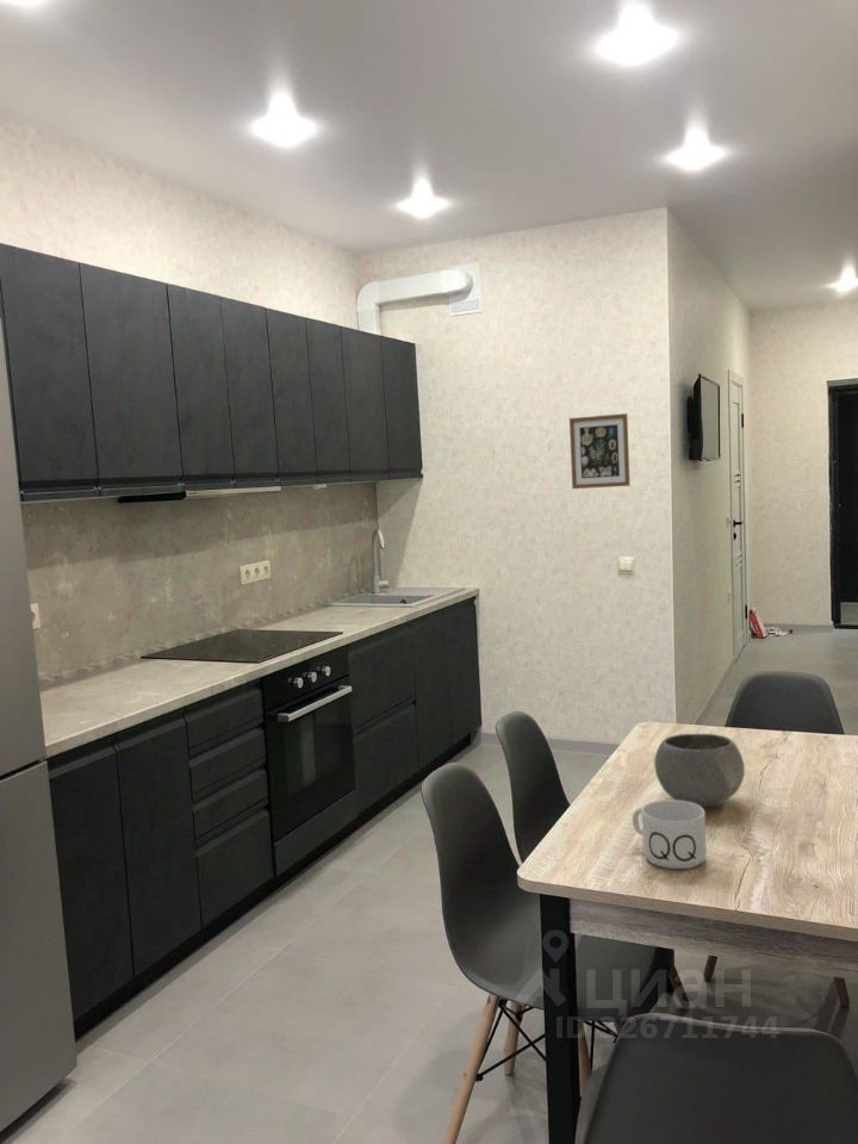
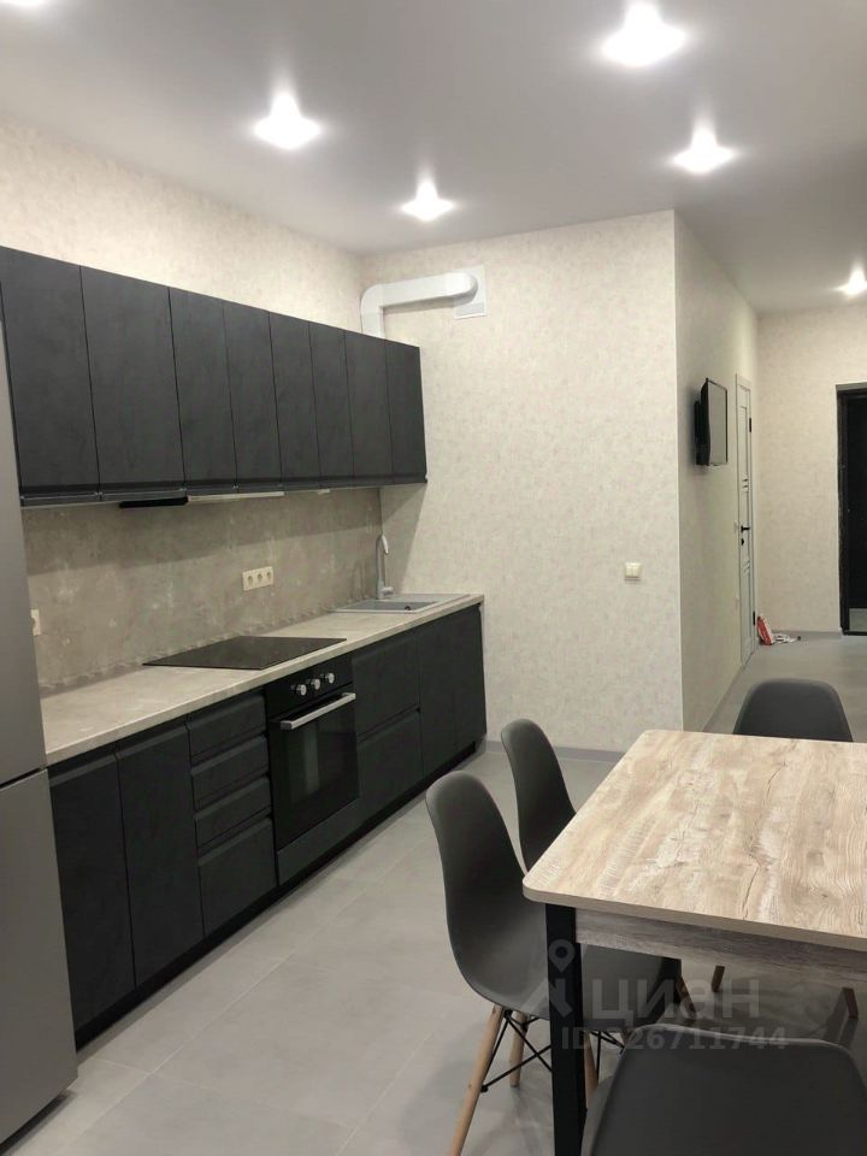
- mug [632,798,708,870]
- wall art [568,412,632,490]
- bowl [653,733,746,808]
